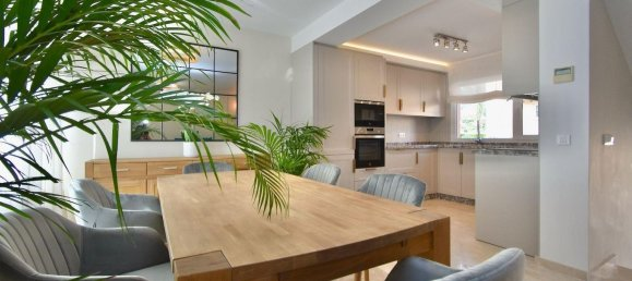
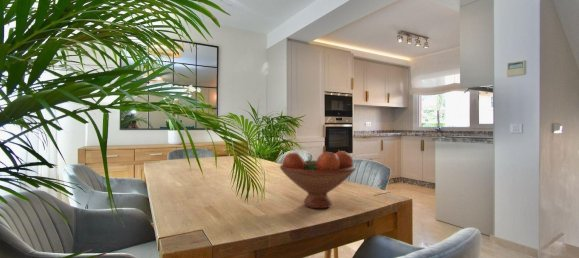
+ fruit bowl [279,150,357,209]
